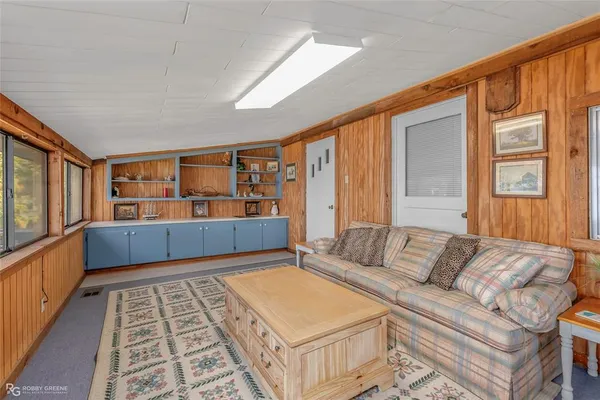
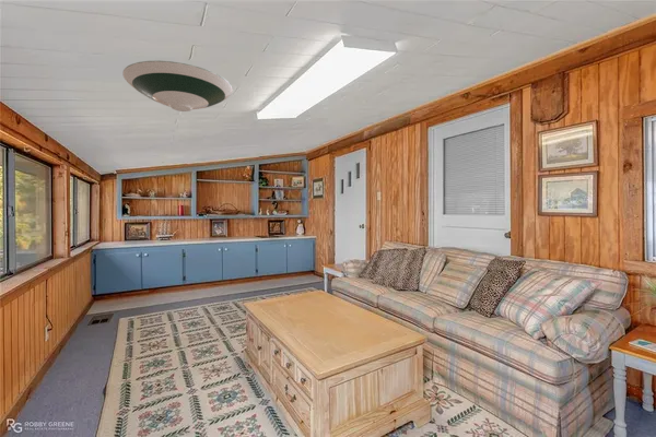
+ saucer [122,60,234,113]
